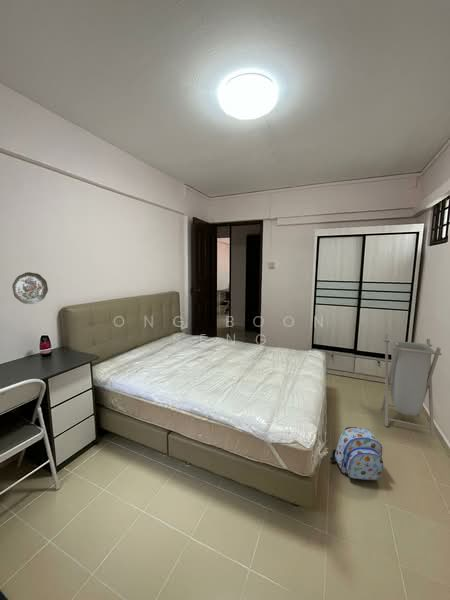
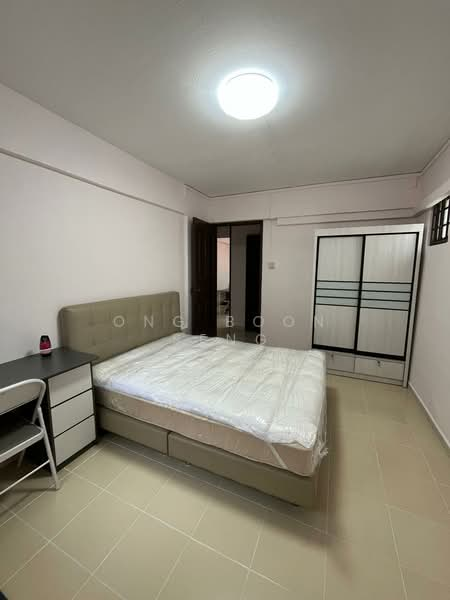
- backpack [329,426,384,481]
- decorative plate [11,271,49,305]
- laundry hamper [381,334,442,437]
